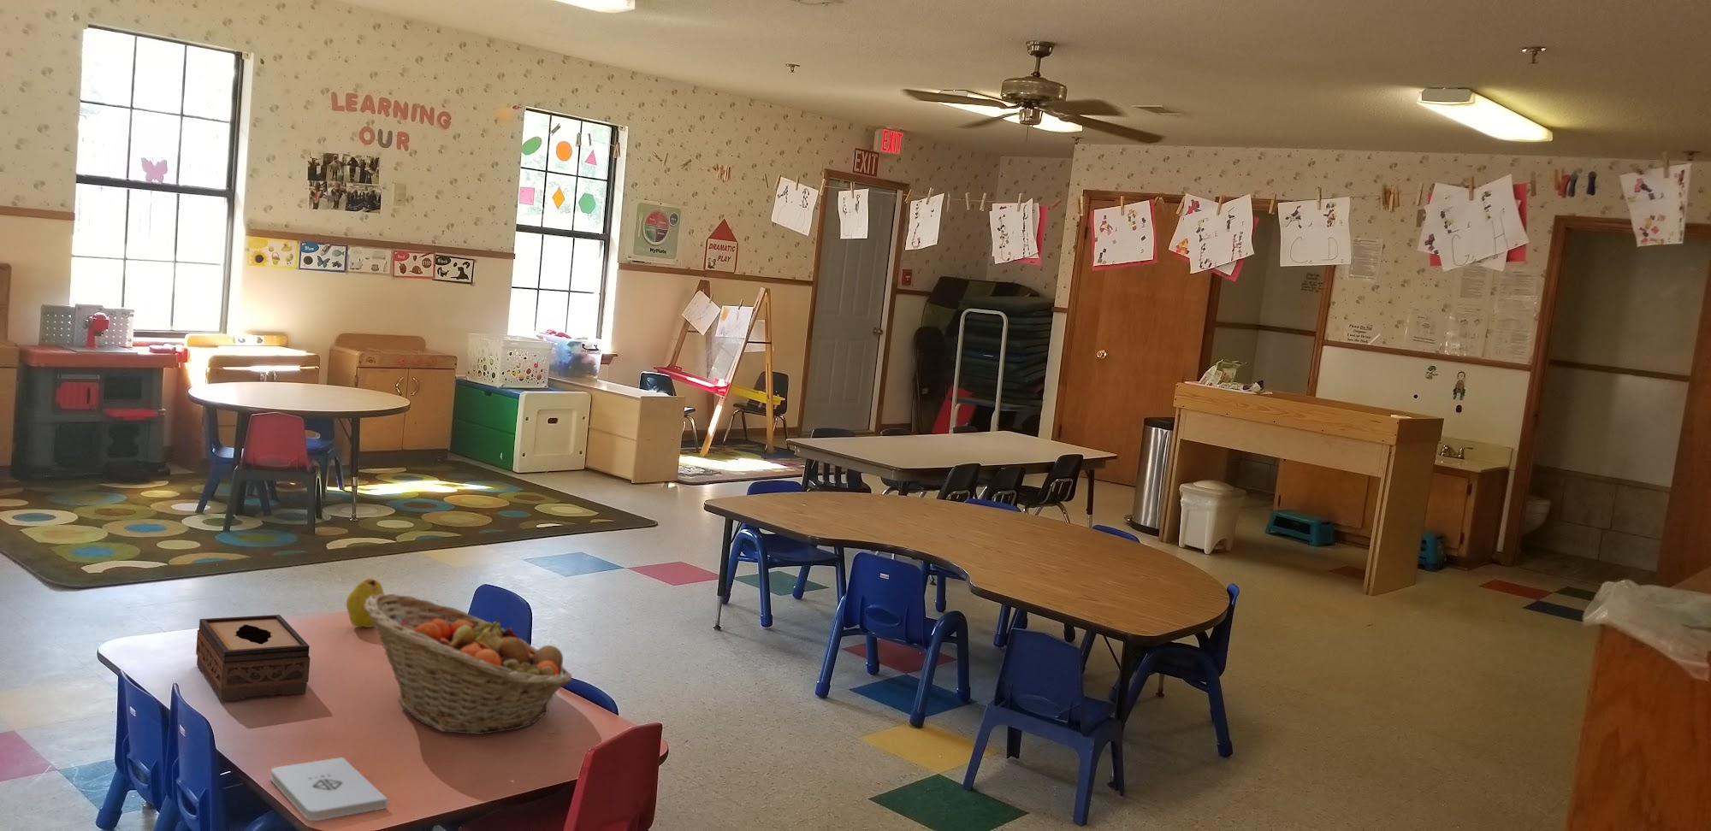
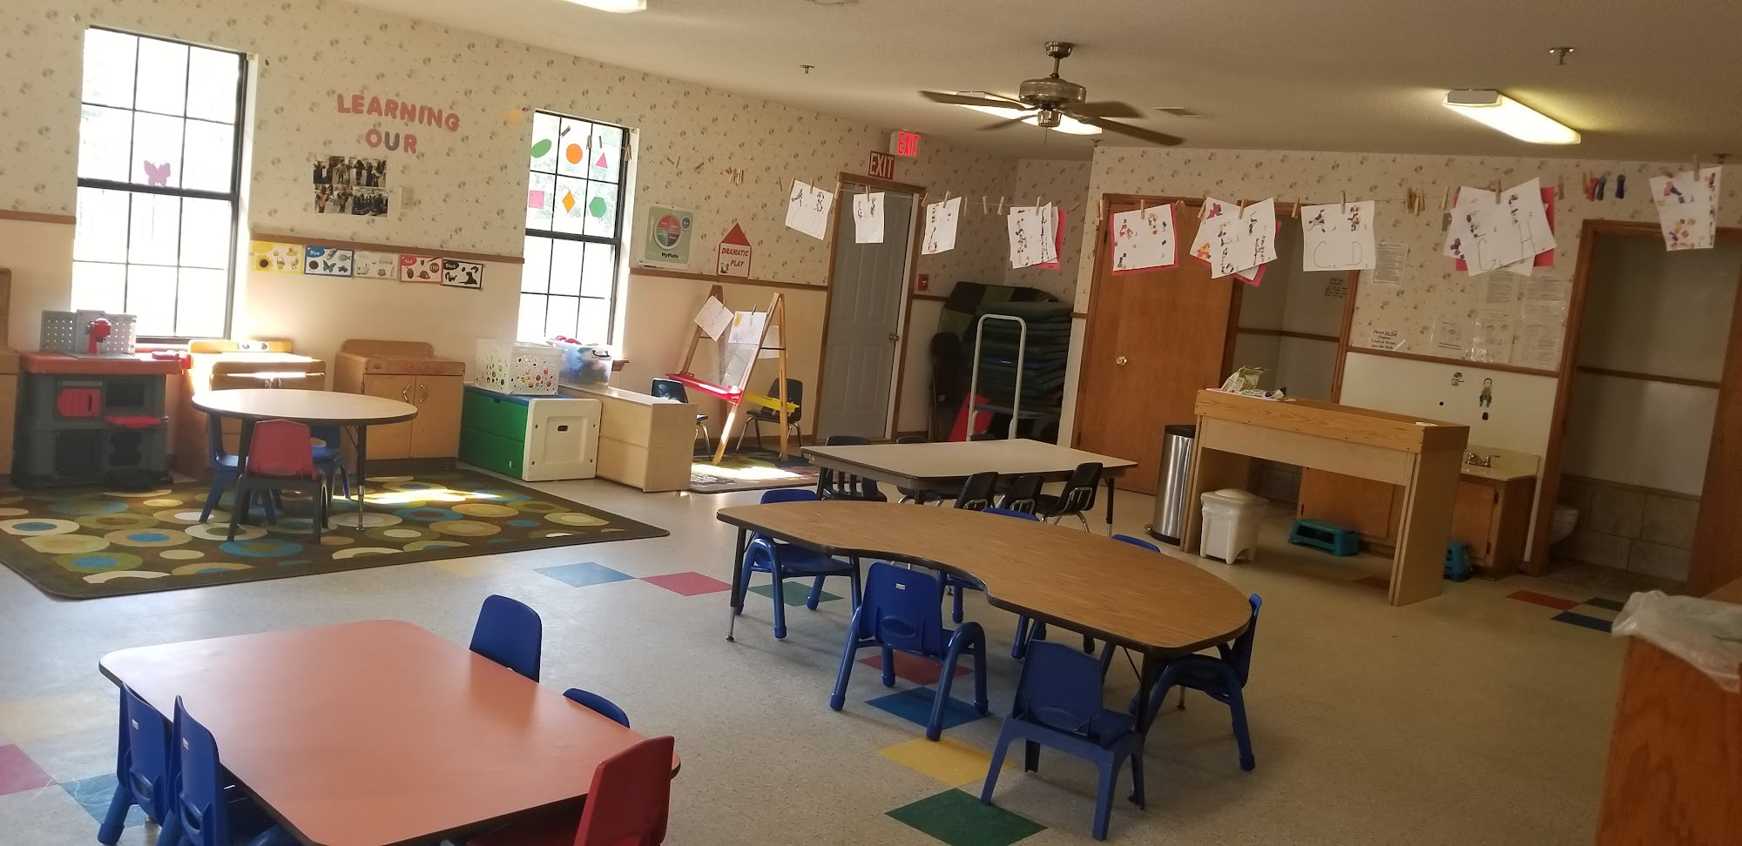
- fruit basket [364,593,573,735]
- notepad [270,757,388,821]
- tissue box [195,614,311,702]
- fruit [346,577,386,628]
